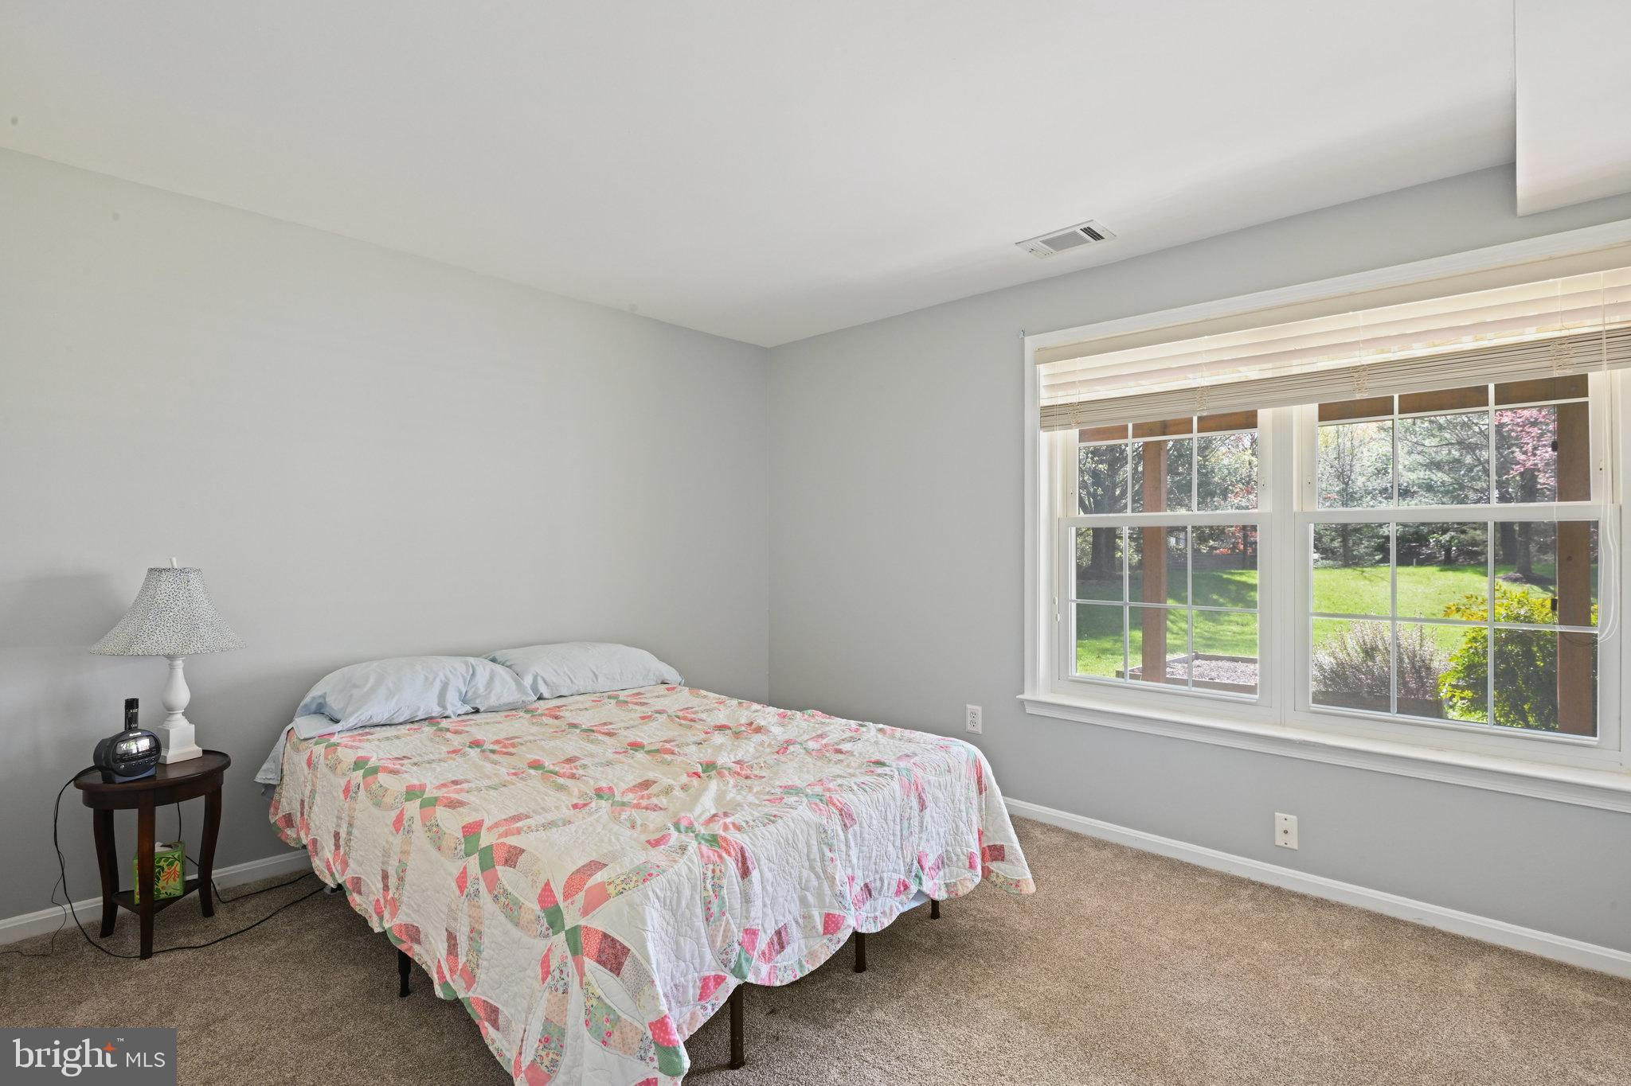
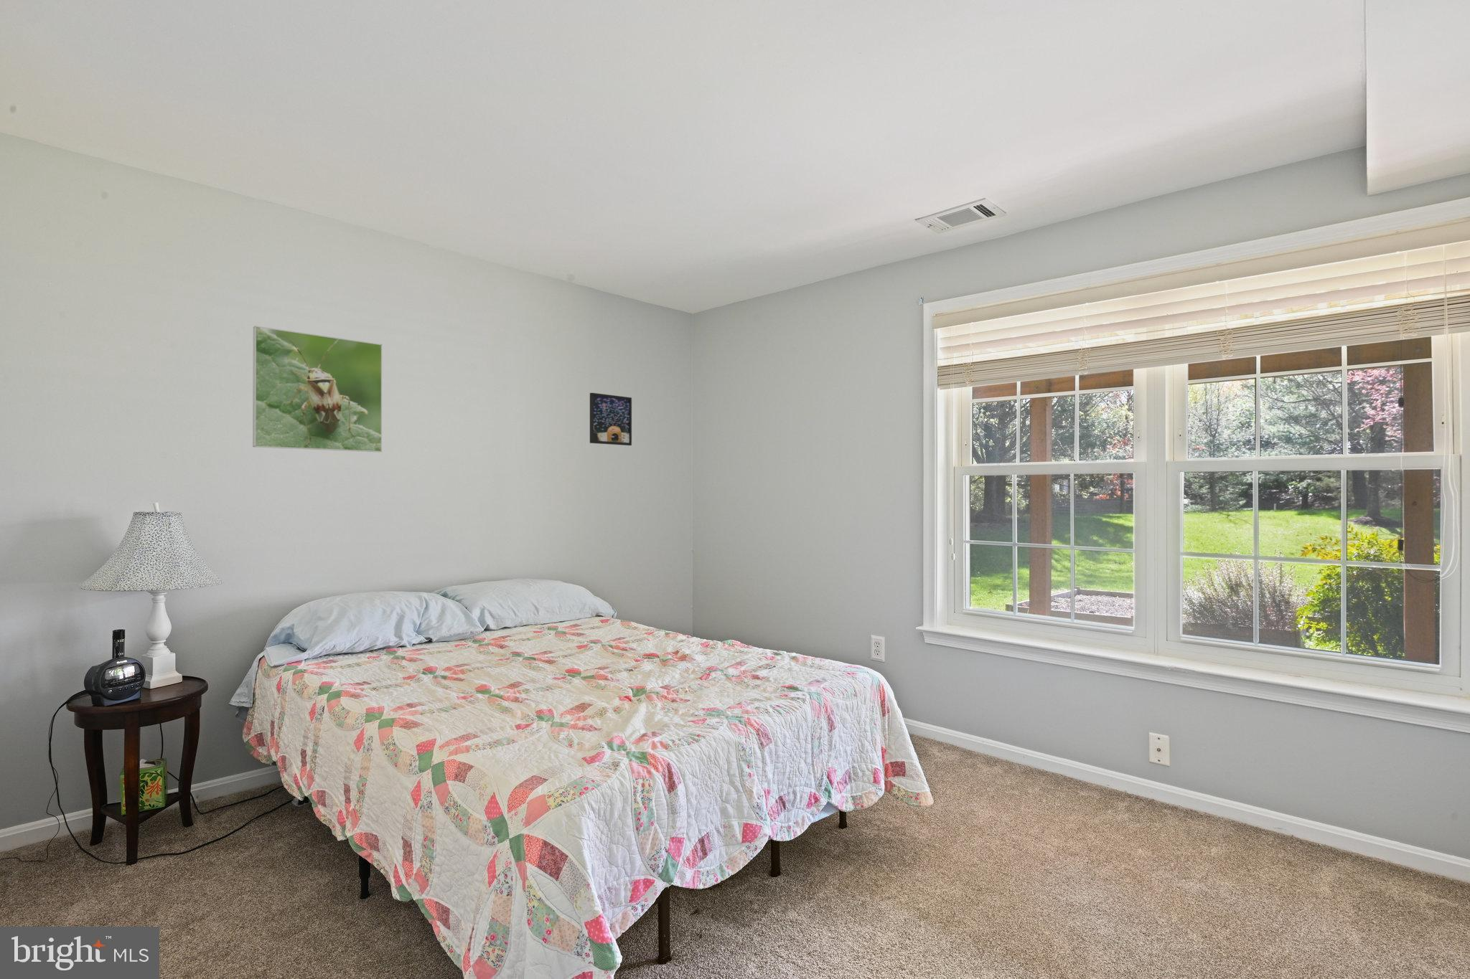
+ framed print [252,325,383,452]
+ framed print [589,392,633,446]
